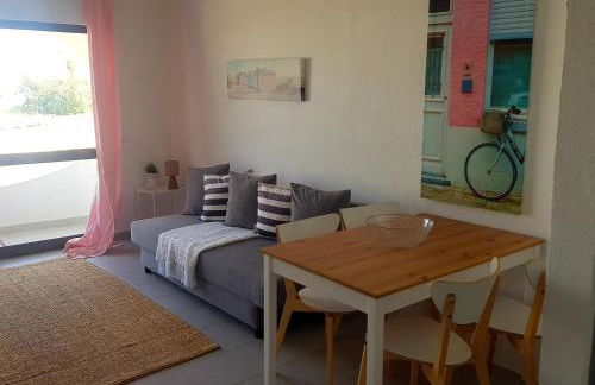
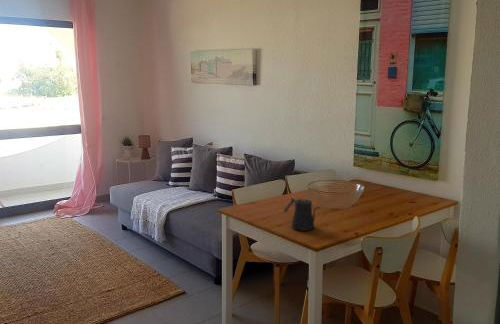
+ kettle [282,197,322,232]
